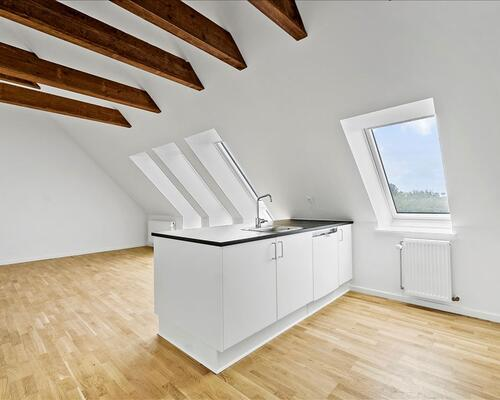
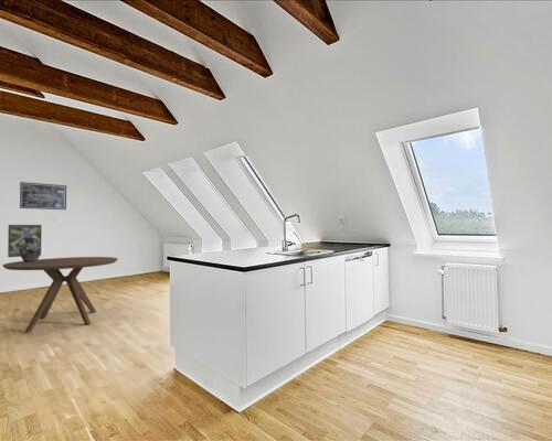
+ ceramic jug [20,236,42,262]
+ dining table [1,256,118,333]
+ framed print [7,224,43,258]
+ wall art [19,181,67,211]
